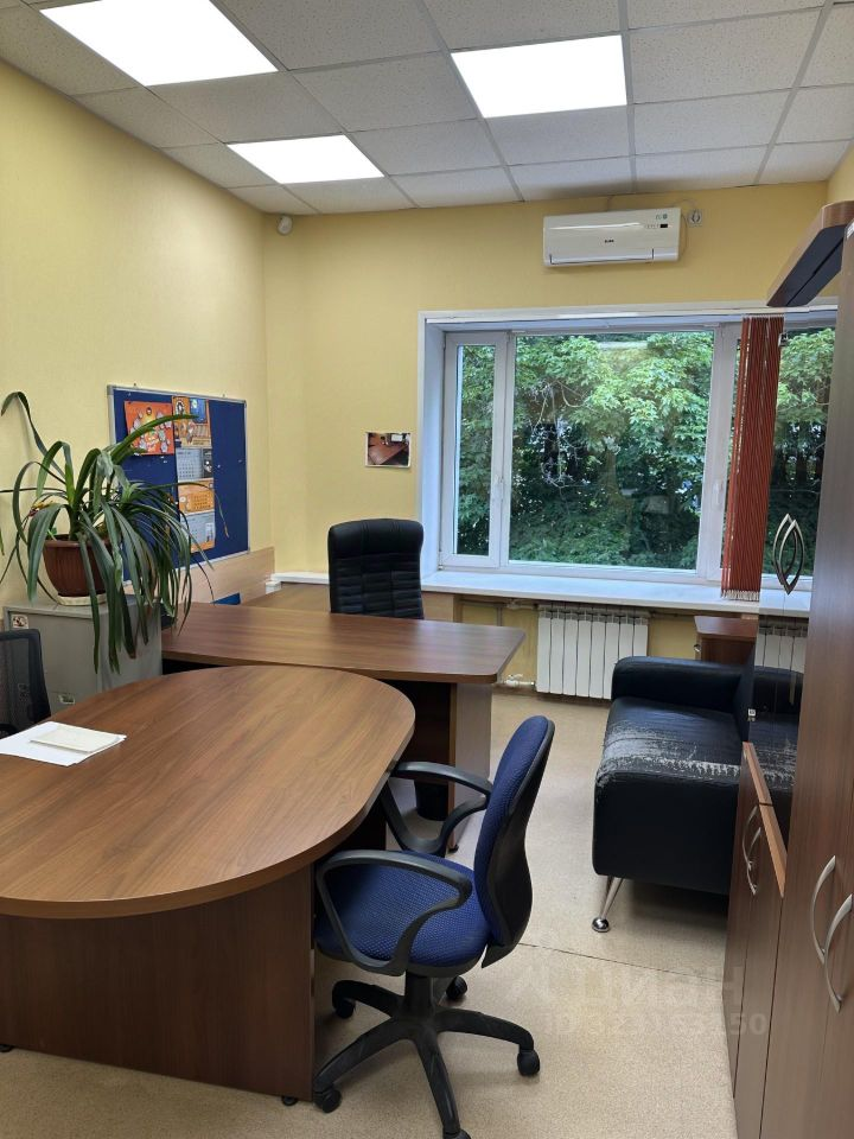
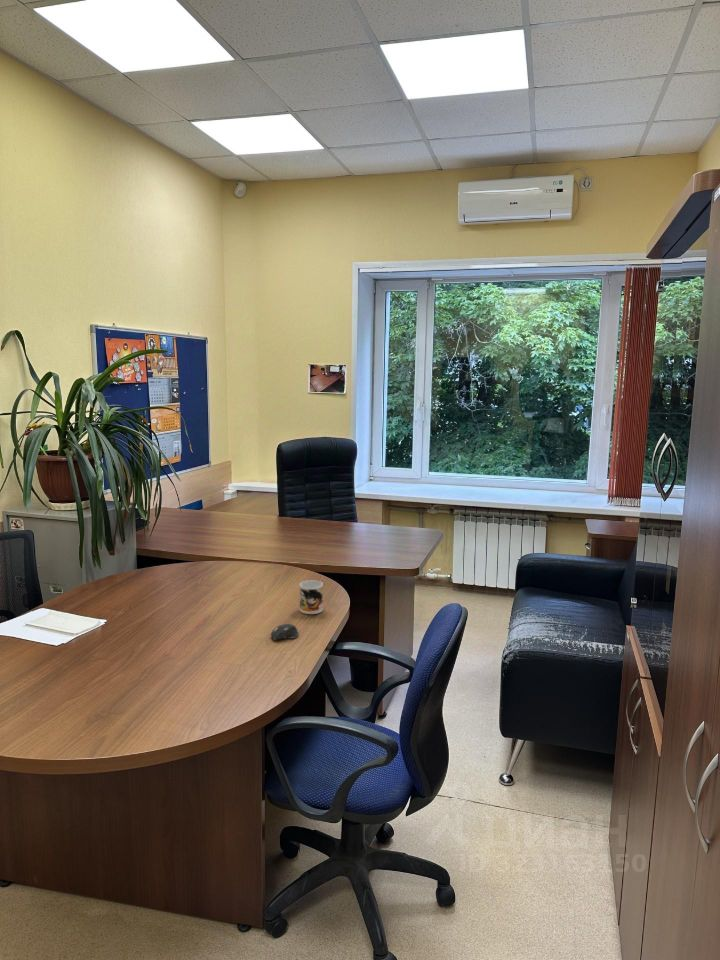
+ computer mouse [270,623,299,642]
+ mug [299,579,324,615]
